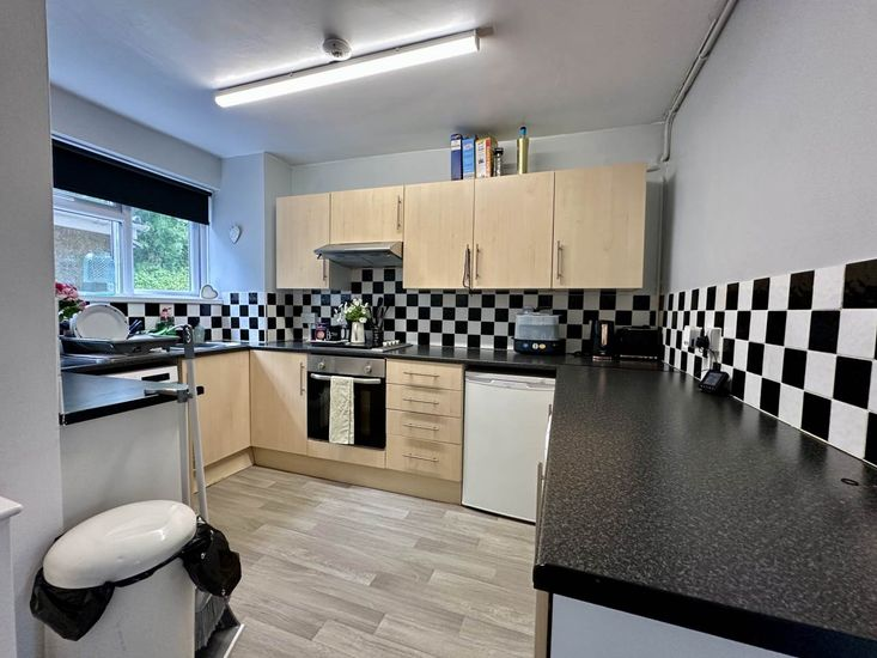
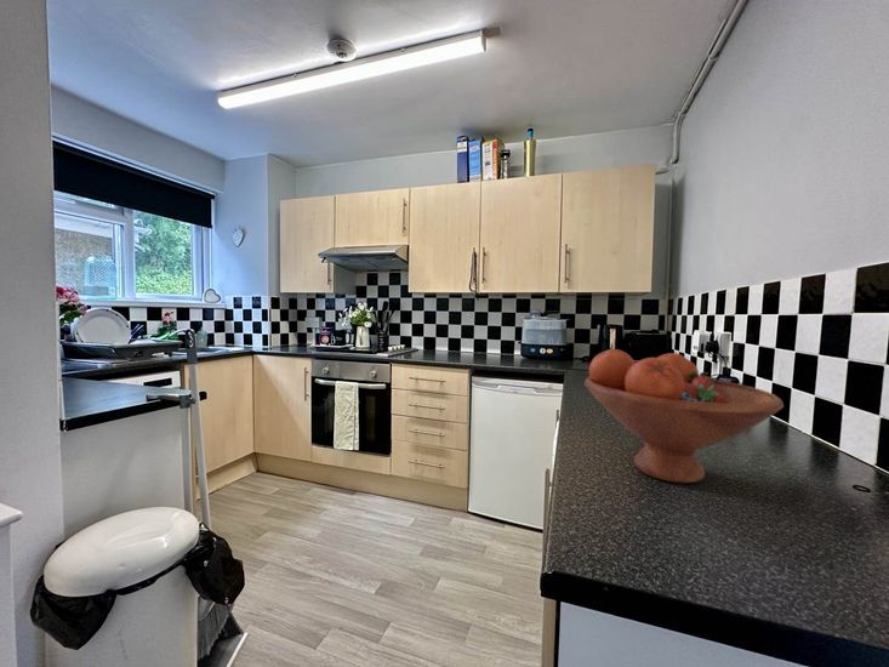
+ fruit bowl [583,348,785,485]
